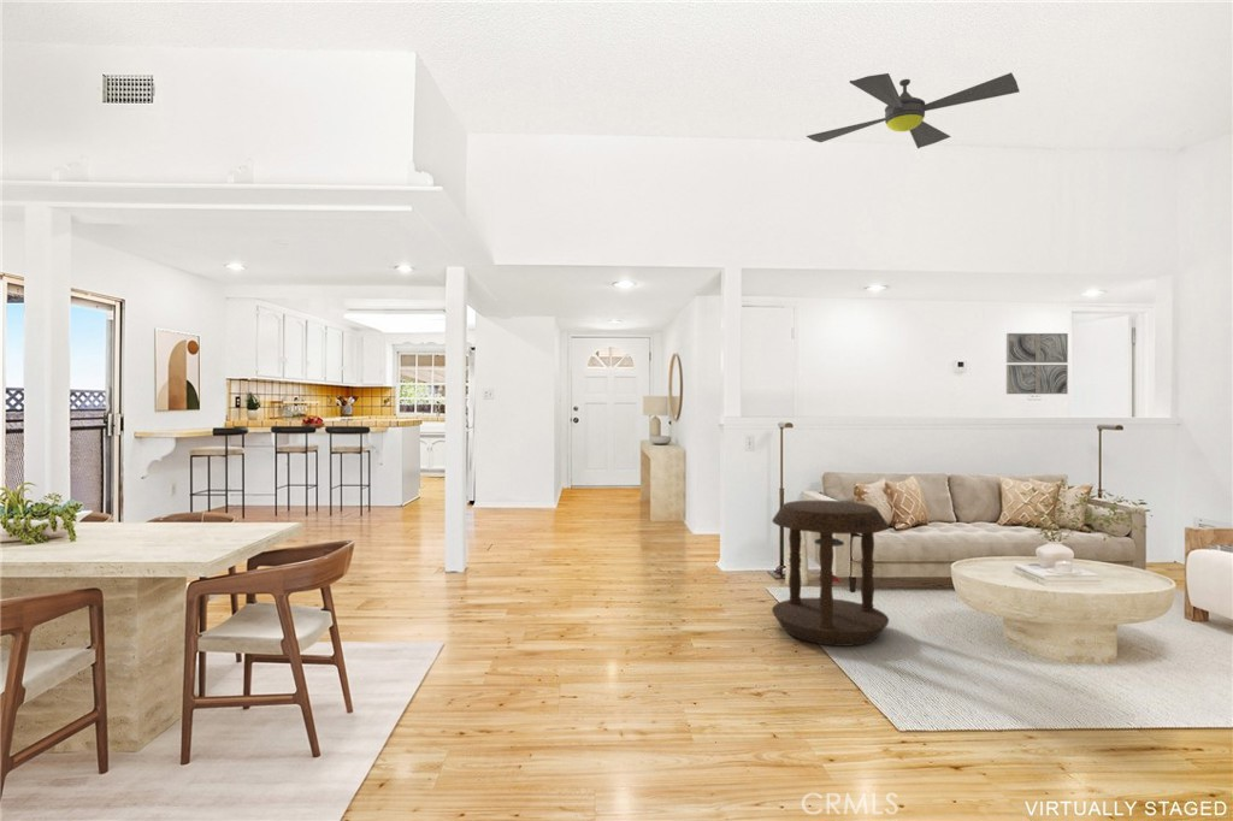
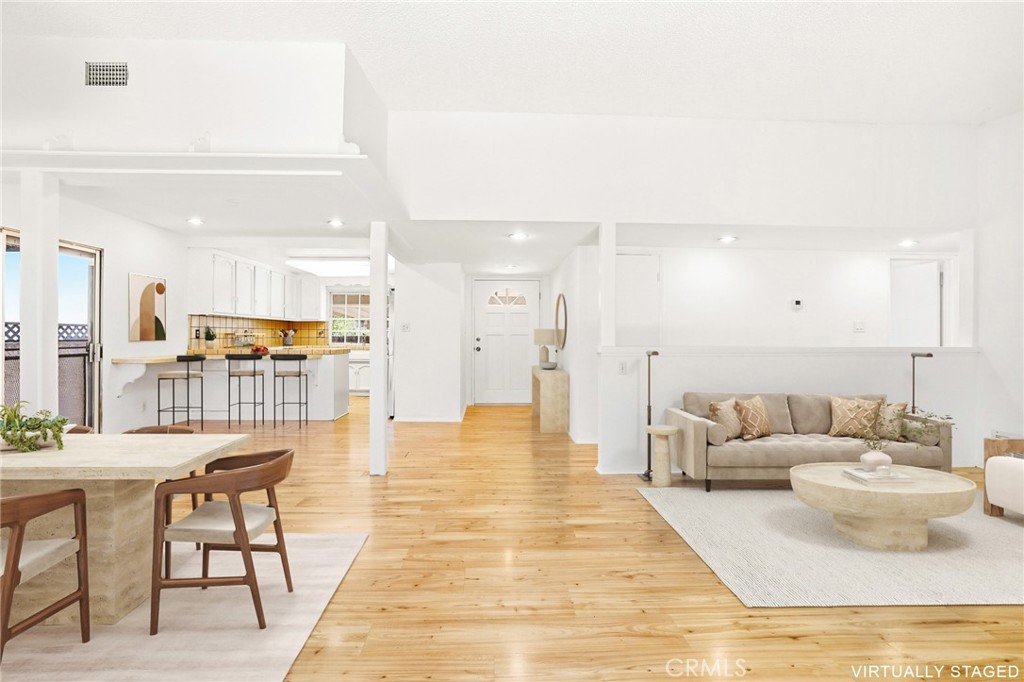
- ceiling fan [806,71,1020,149]
- wall art [1005,332,1069,395]
- side table [771,500,891,648]
